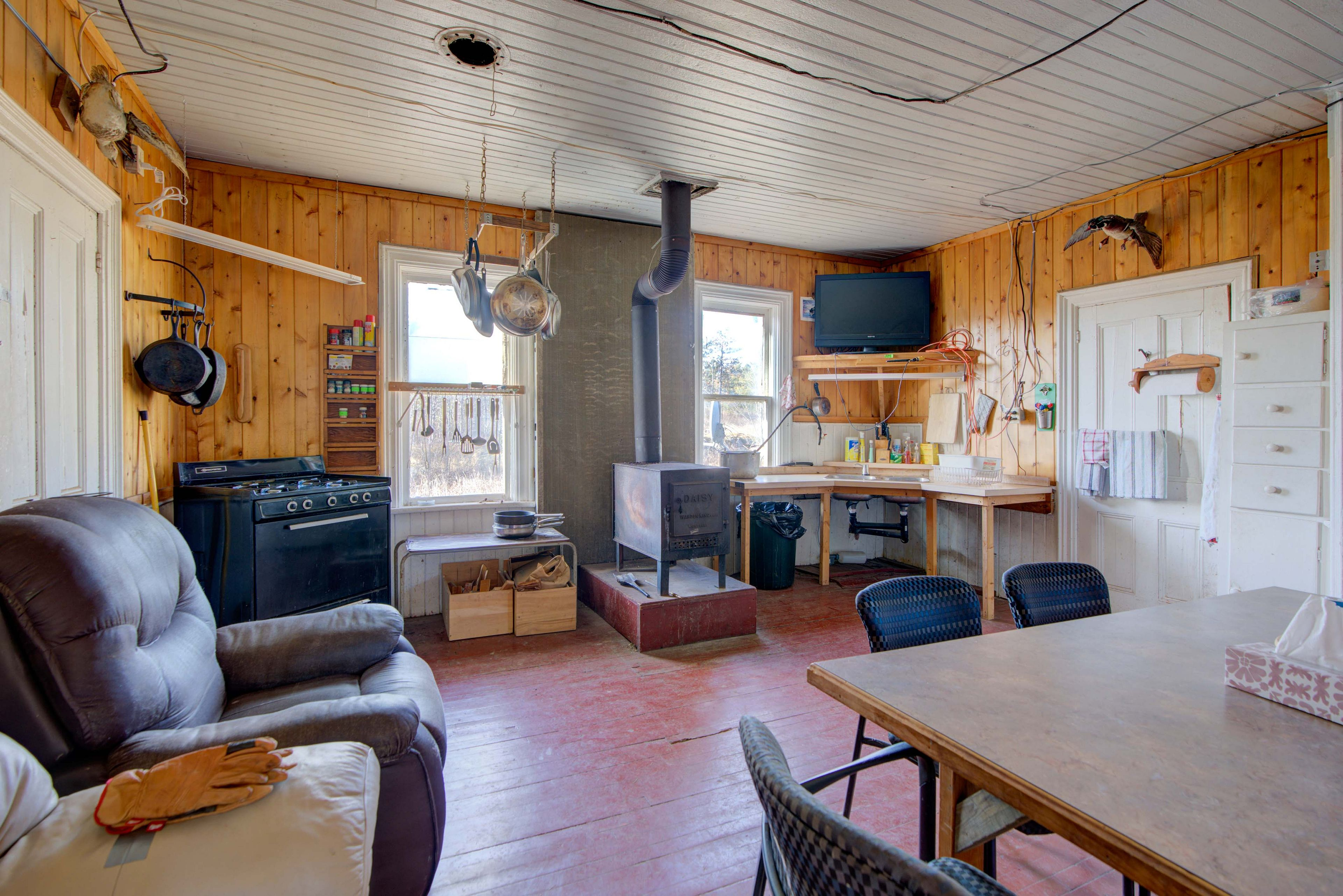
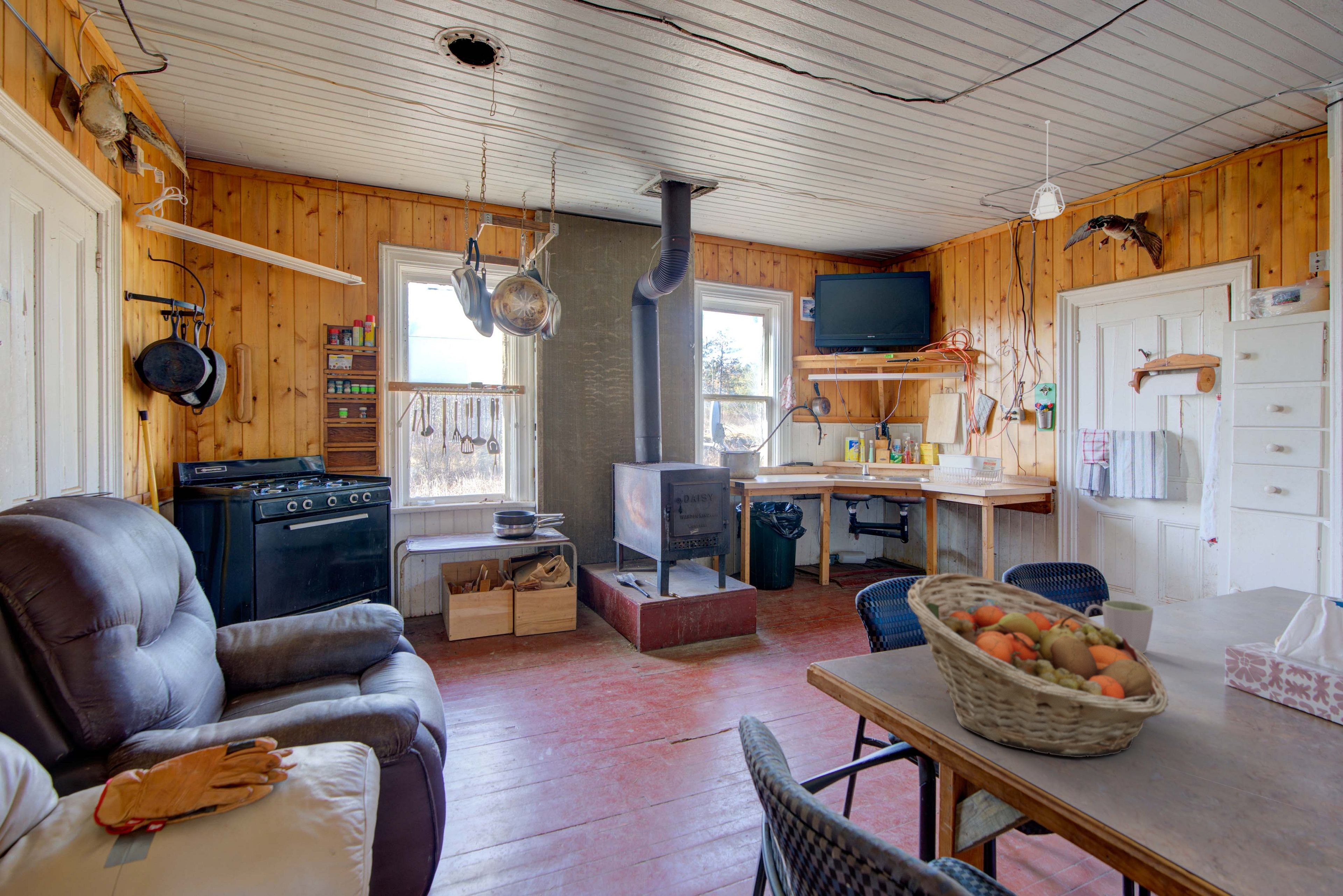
+ pendant lamp [1029,120,1066,220]
+ fruit basket [907,573,1169,758]
+ mug [1085,600,1154,654]
